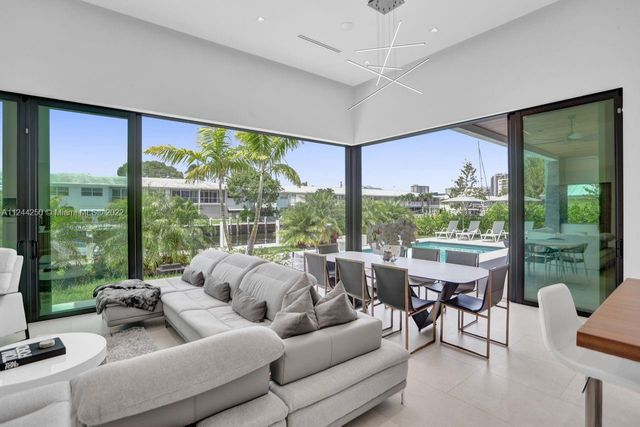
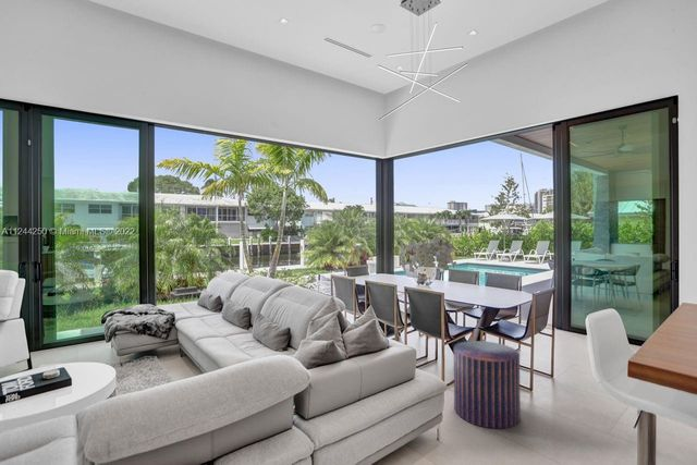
+ stool [453,340,522,430]
